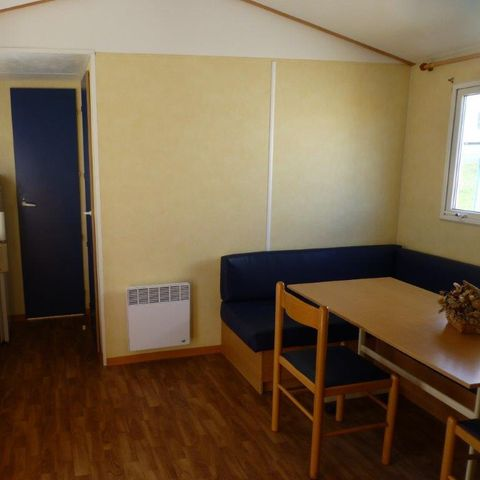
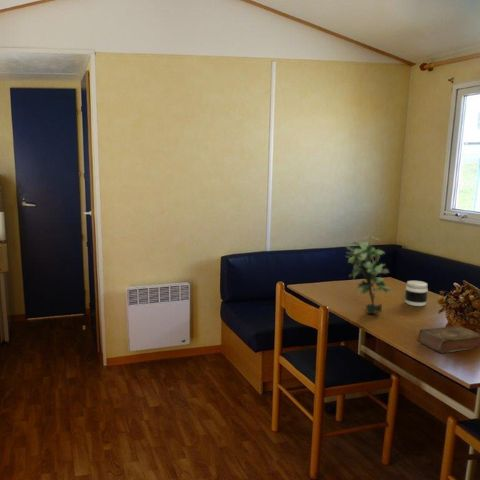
+ jar [404,280,429,307]
+ book [417,325,480,354]
+ potted plant [345,234,393,315]
